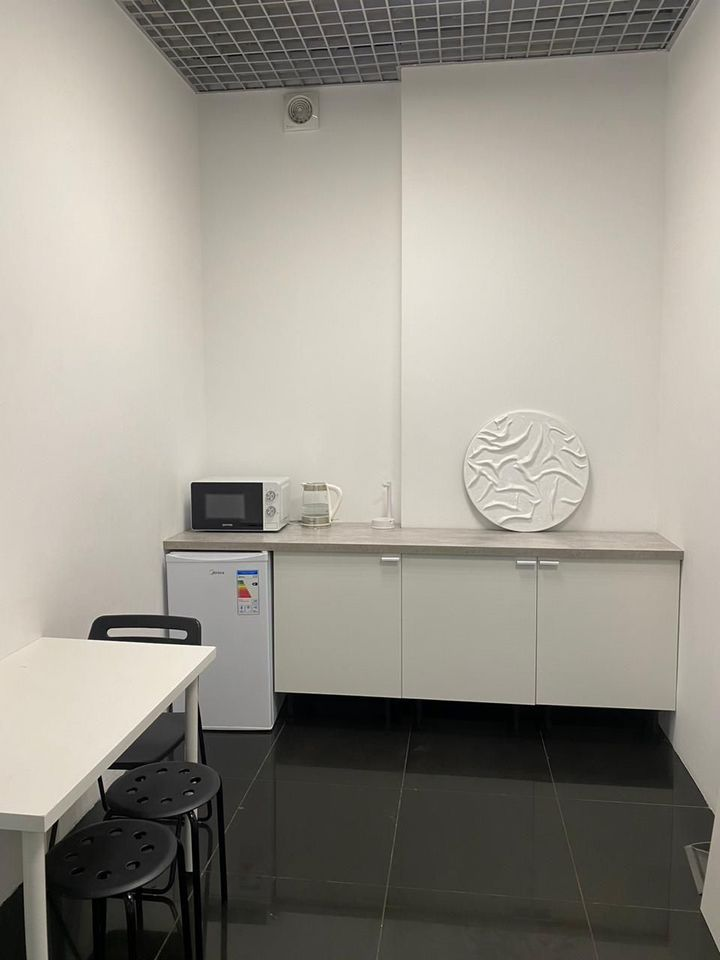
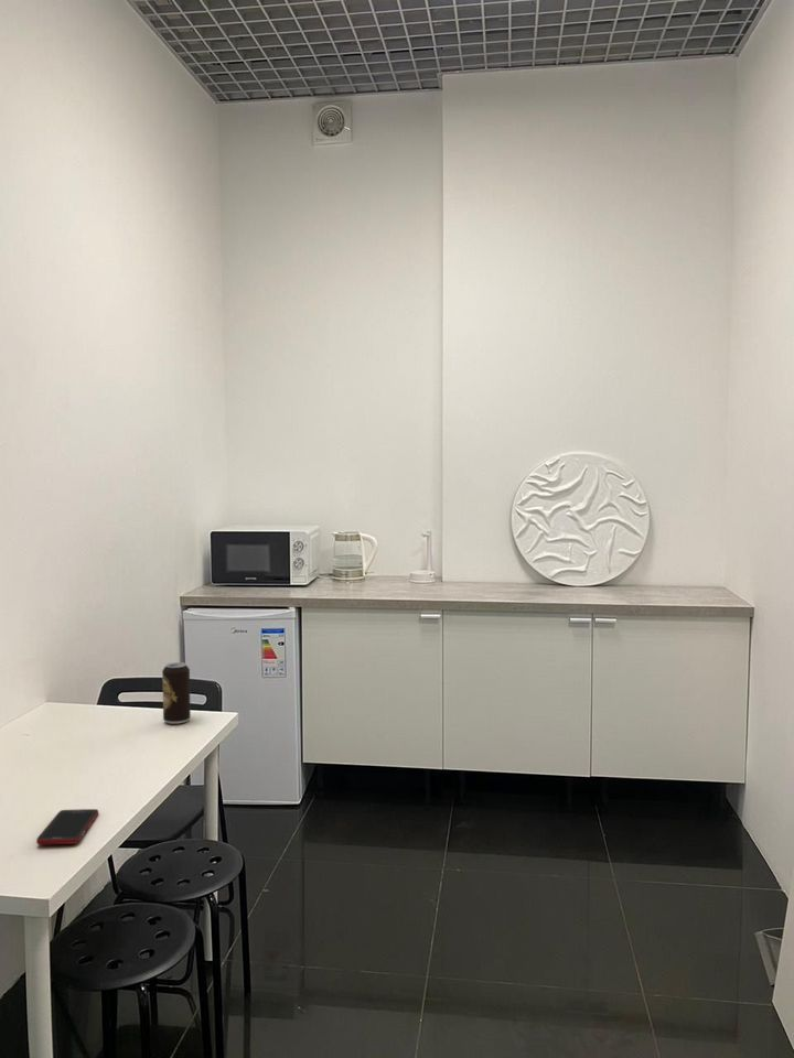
+ beverage can [161,661,192,725]
+ cell phone [35,808,99,845]
